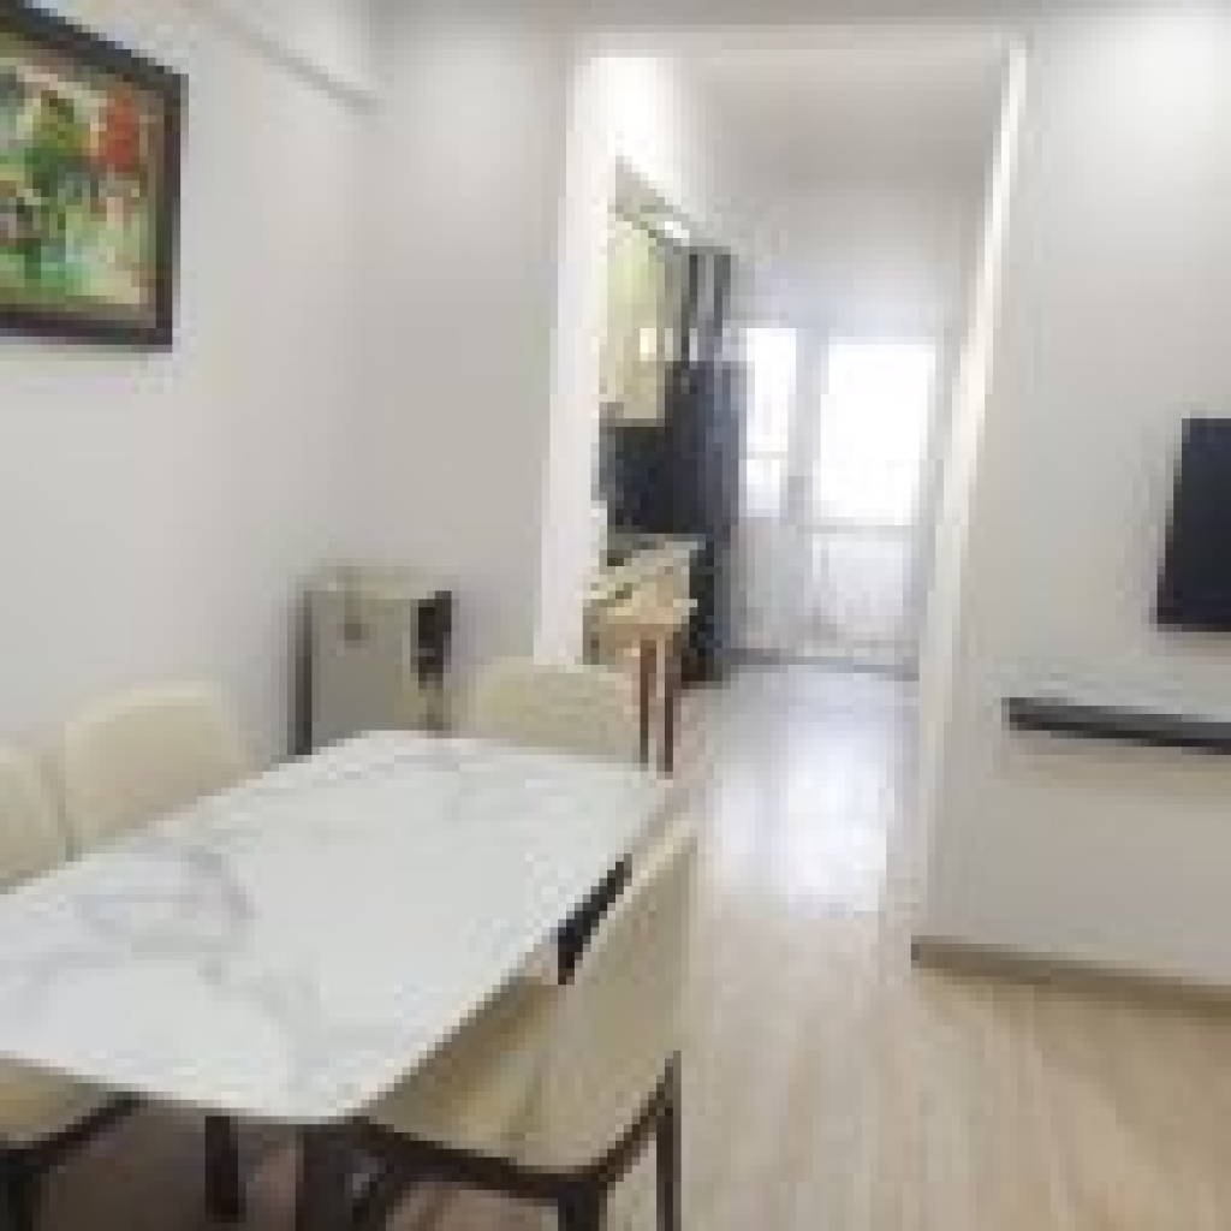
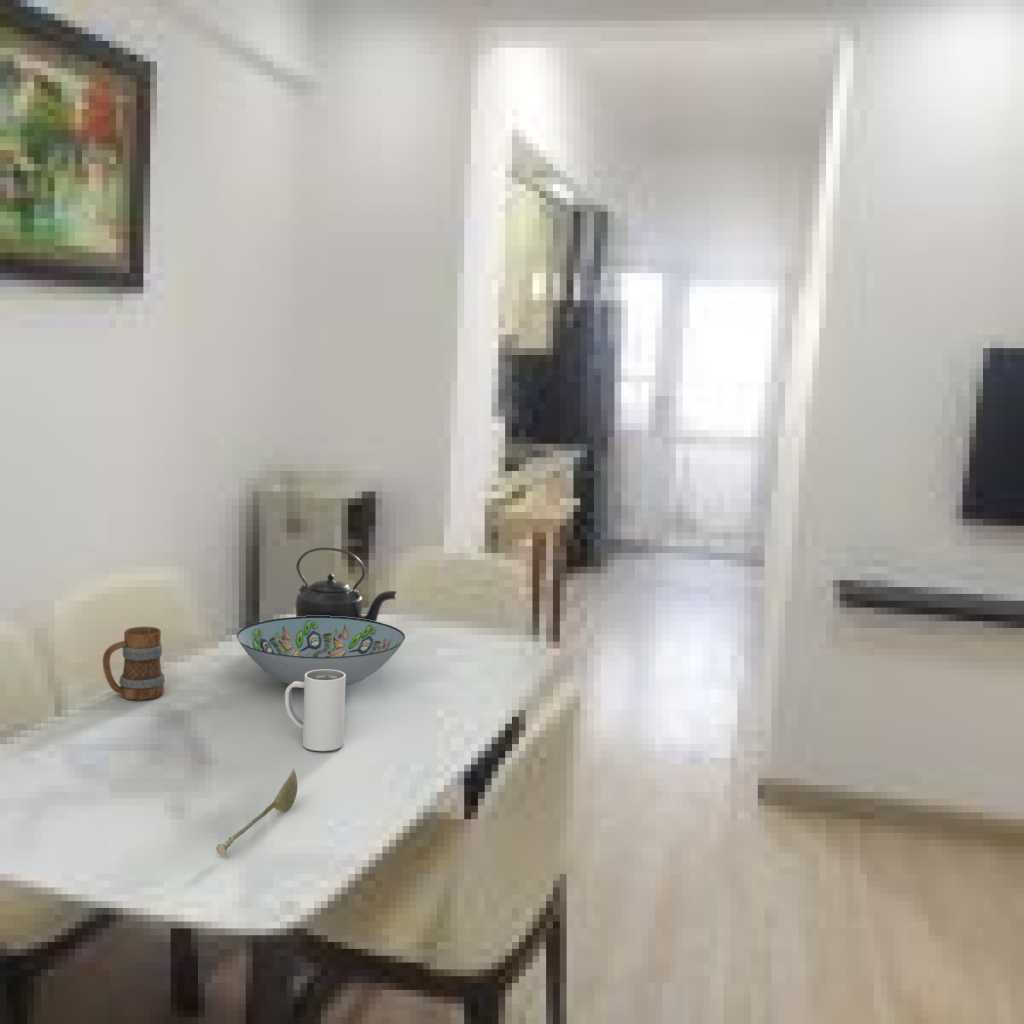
+ kettle [295,546,398,622]
+ mug [284,669,346,752]
+ mug [102,626,166,701]
+ decorative bowl [236,616,406,690]
+ soupspoon [215,767,298,856]
